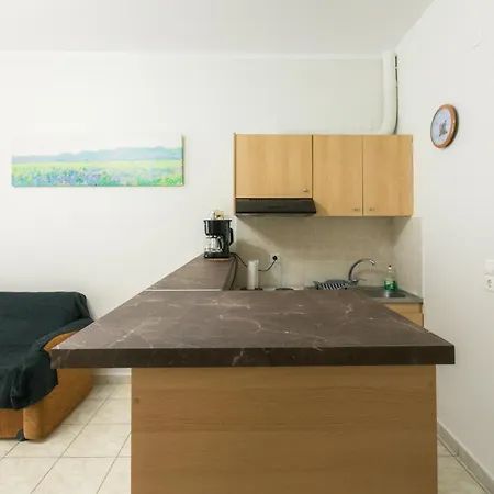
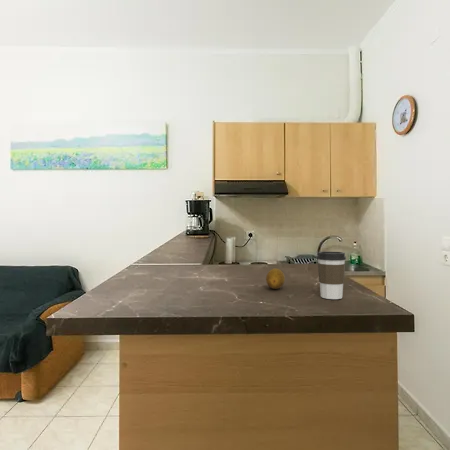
+ coffee cup [316,251,347,300]
+ fruit [265,267,286,290]
